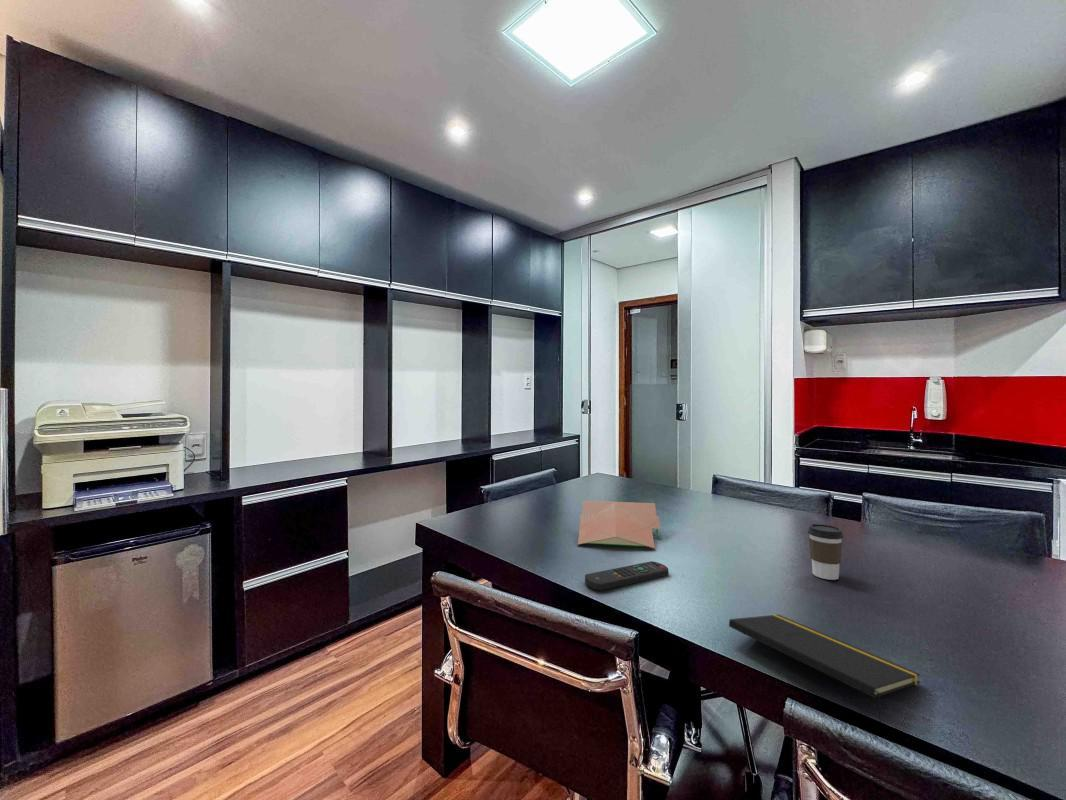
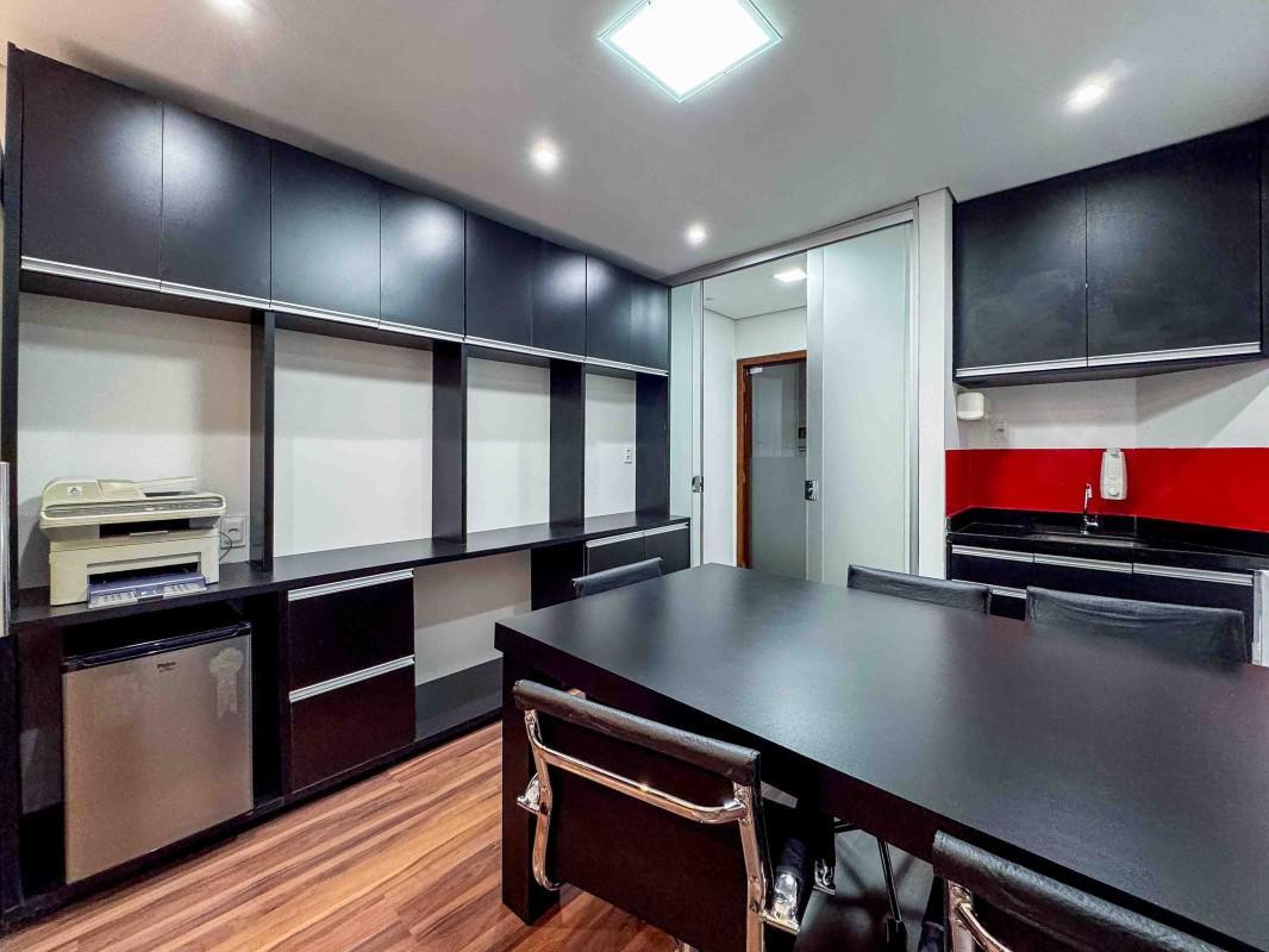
- remote control [584,560,669,591]
- notepad [728,614,921,724]
- papers [577,500,661,549]
- coffee cup [807,523,844,581]
